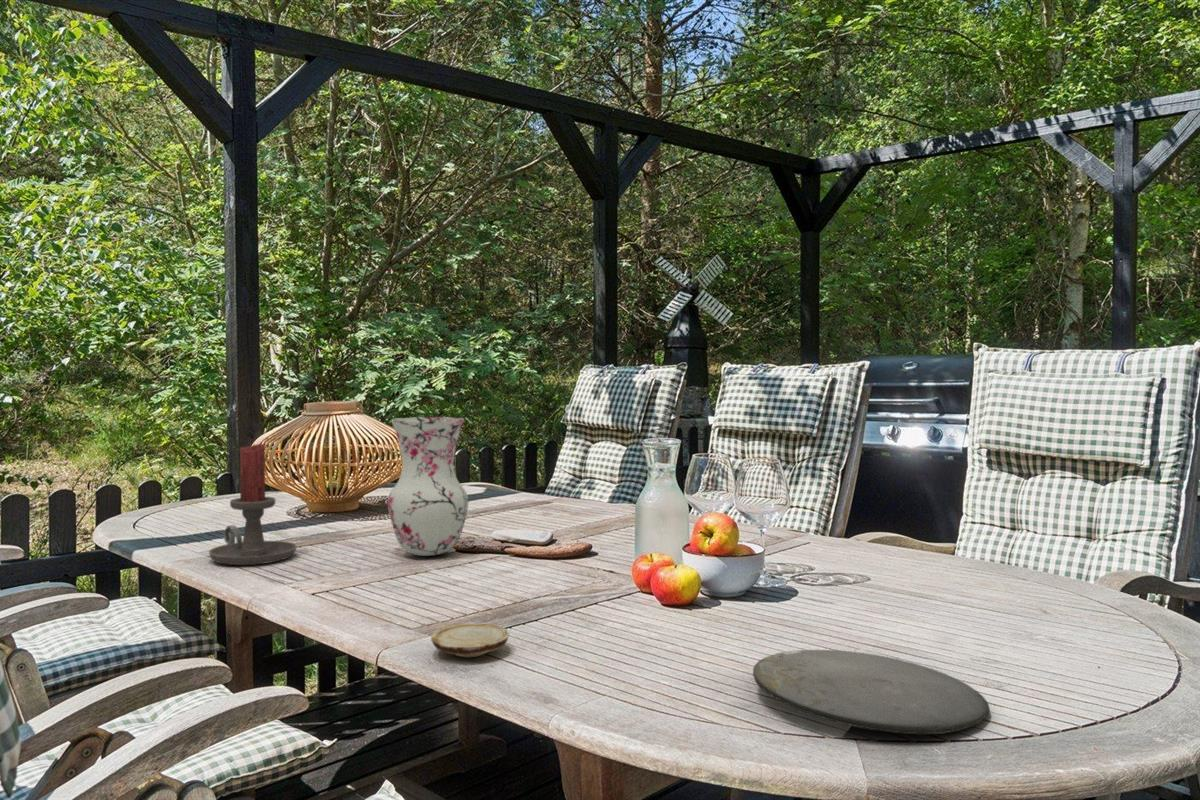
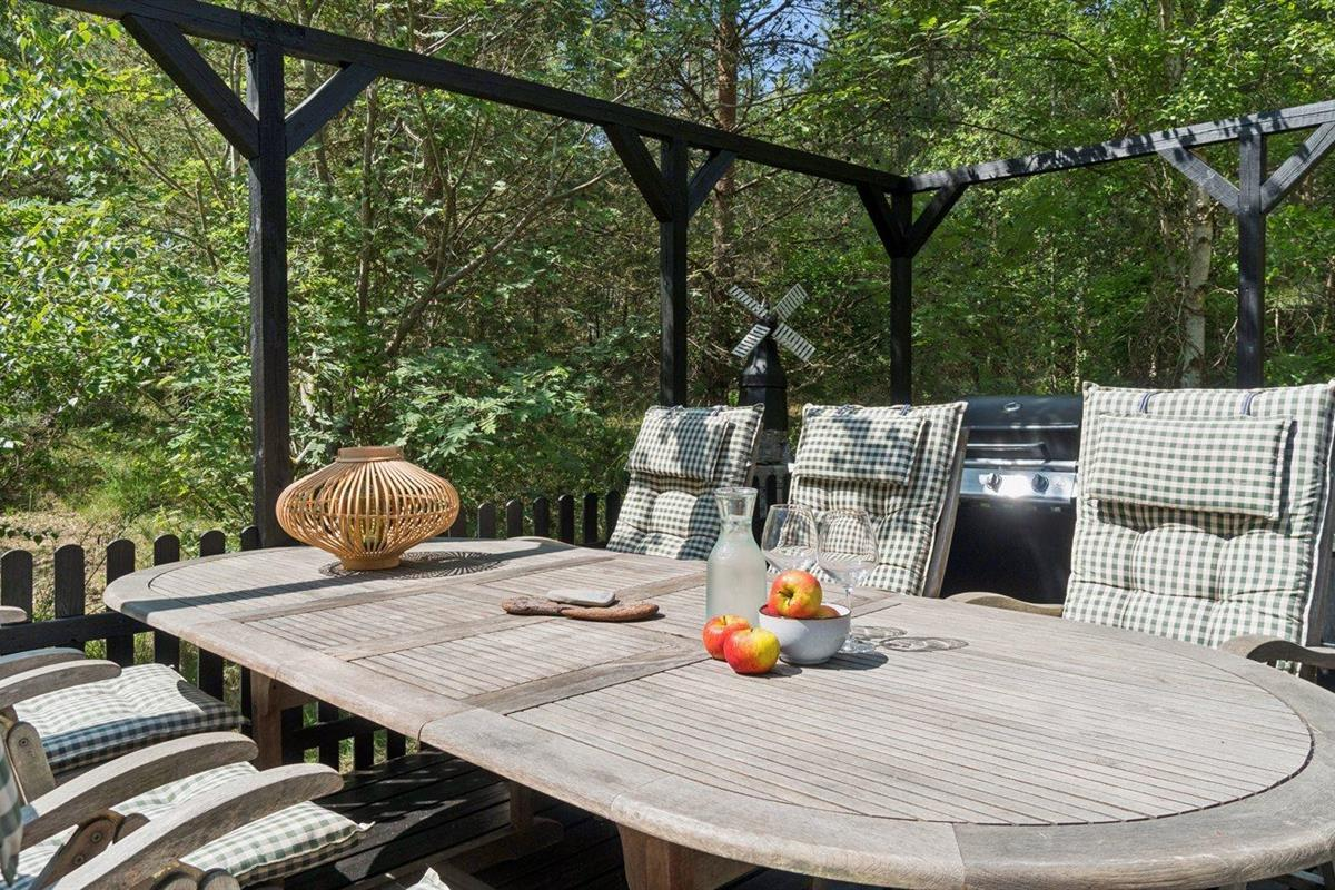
- plate [752,649,991,735]
- vase [387,416,469,557]
- wood slice [430,622,510,658]
- candle holder [208,443,298,566]
